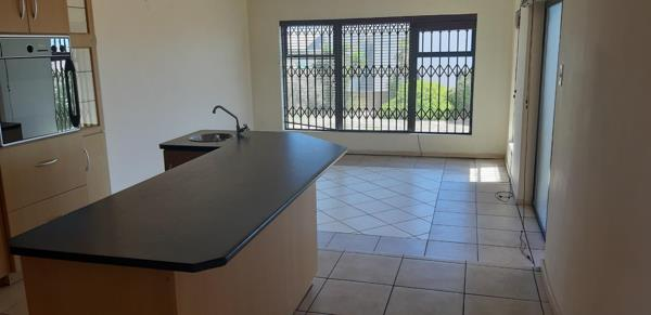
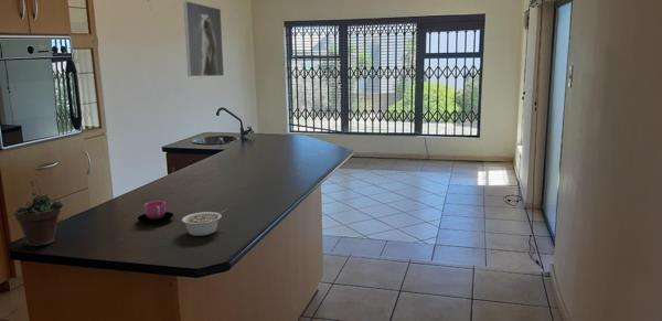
+ legume [181,208,227,237]
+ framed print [182,0,225,77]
+ cup [137,200,174,223]
+ succulent plant [13,179,64,247]
